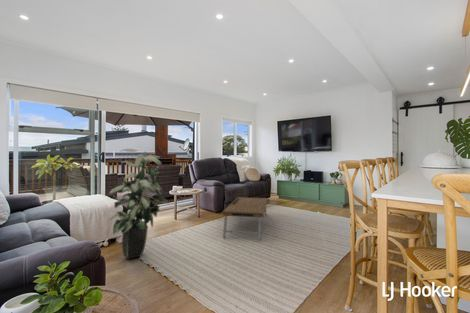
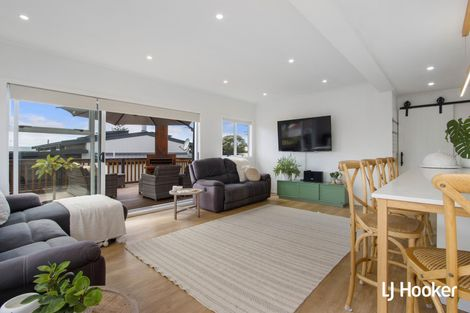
- coffee table [222,196,269,241]
- indoor plant [107,148,170,260]
